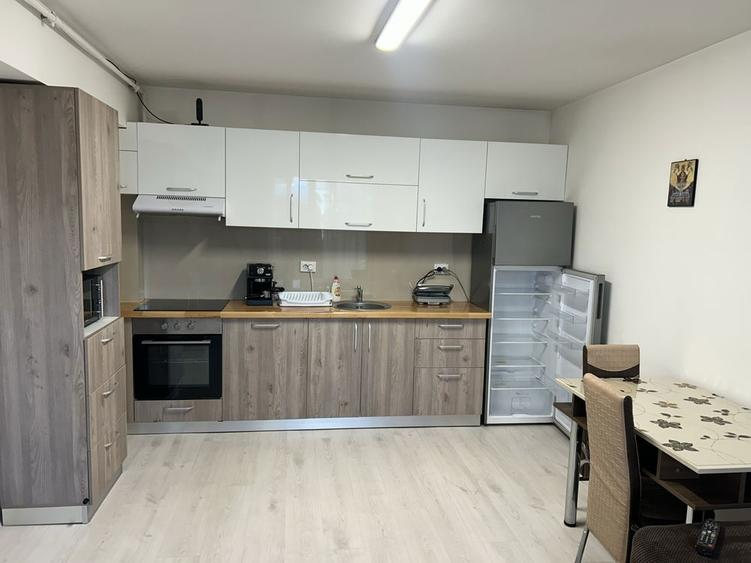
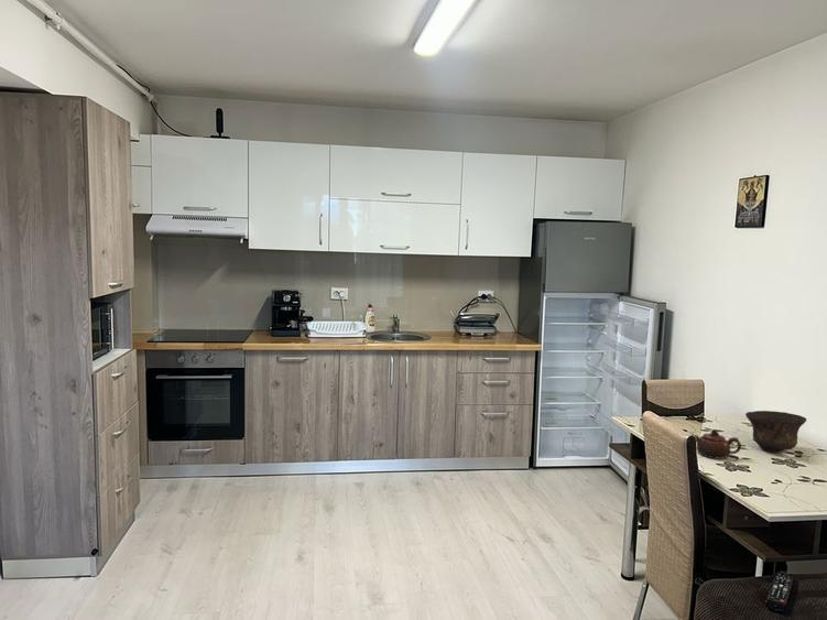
+ bowl [744,410,807,454]
+ teapot [689,428,742,460]
